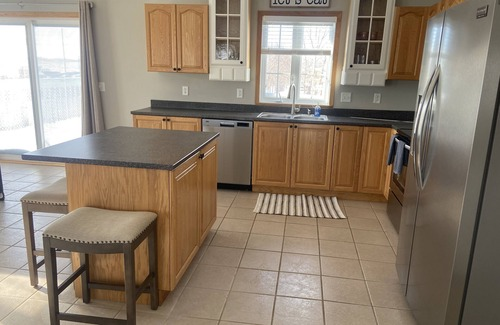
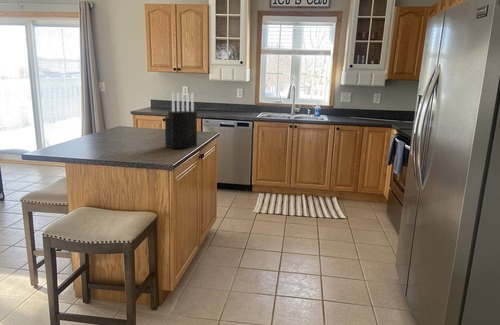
+ knife block [164,91,198,150]
